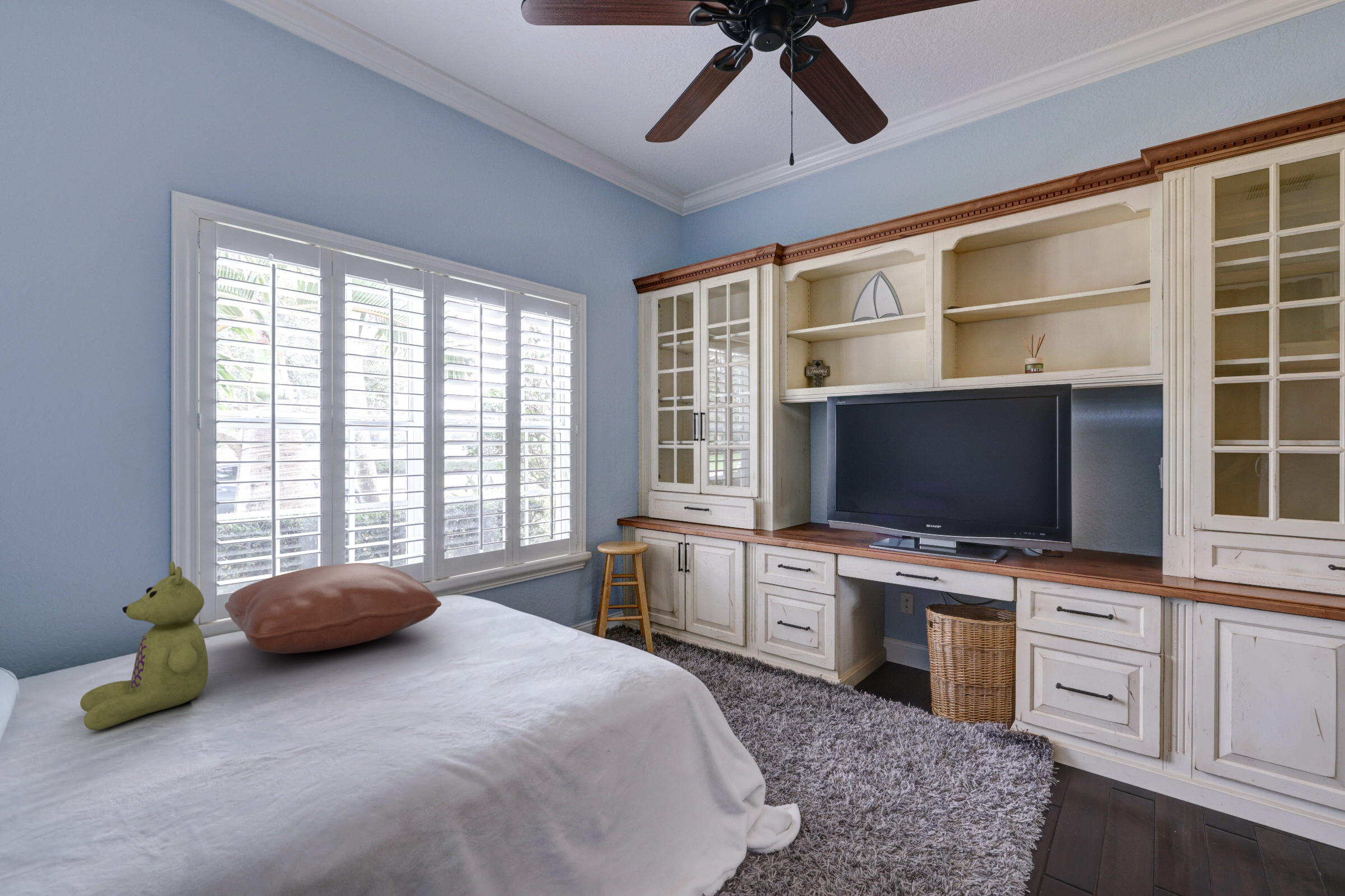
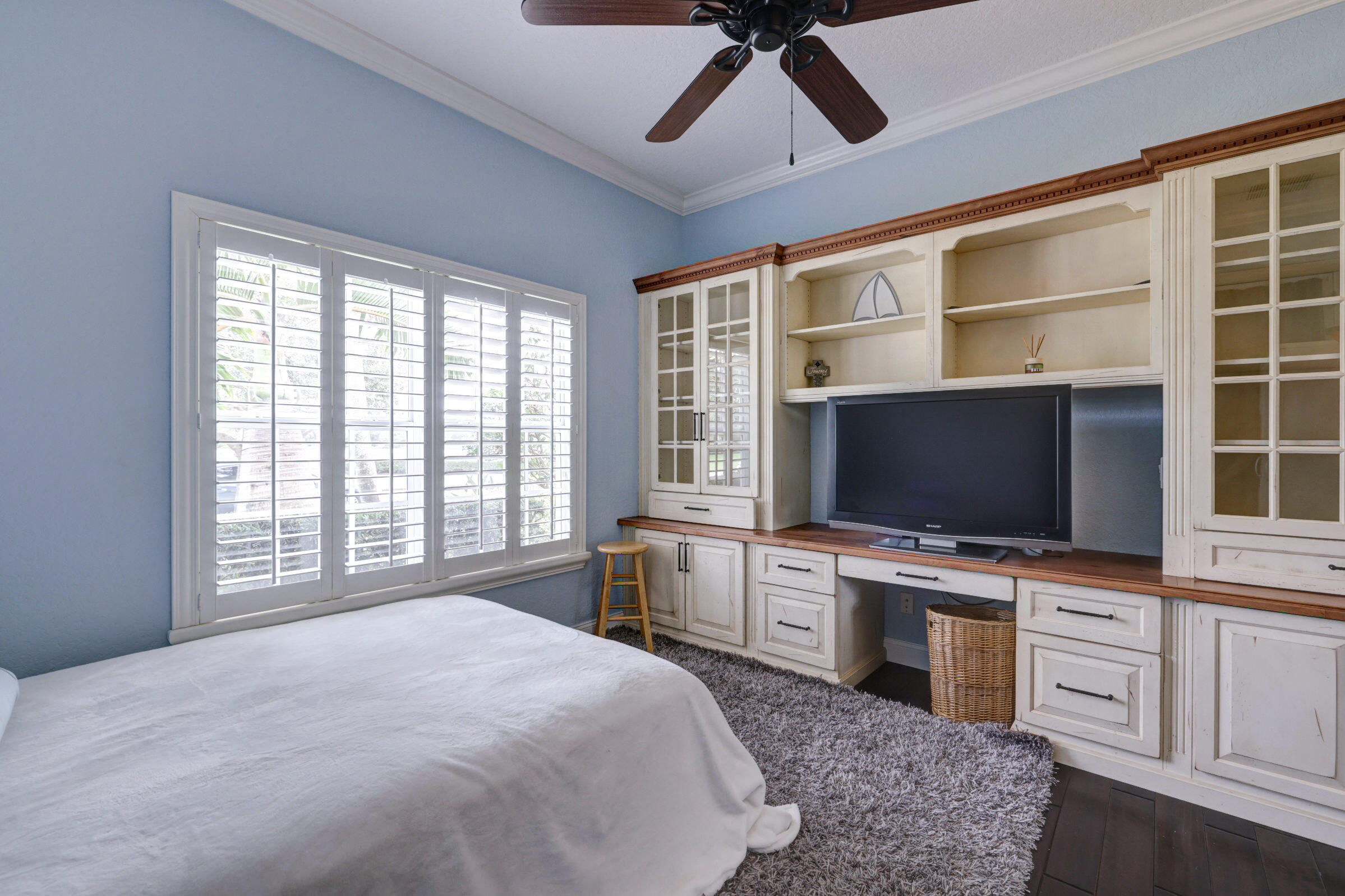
- pillow [224,562,442,654]
- stuffed bear [80,561,209,731]
